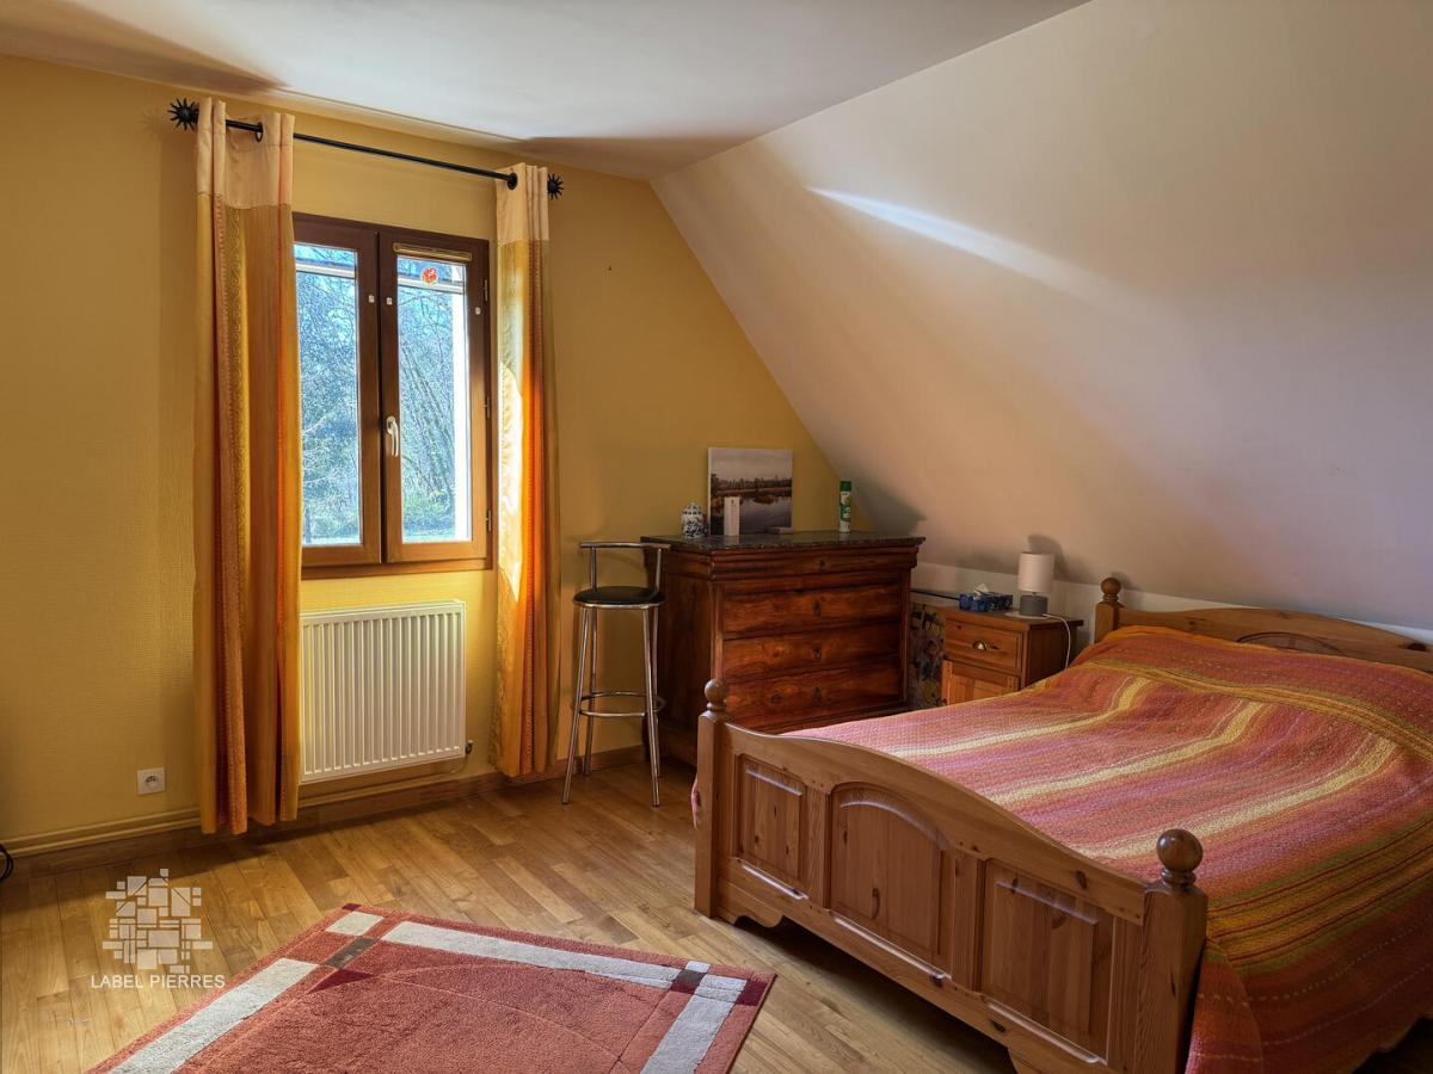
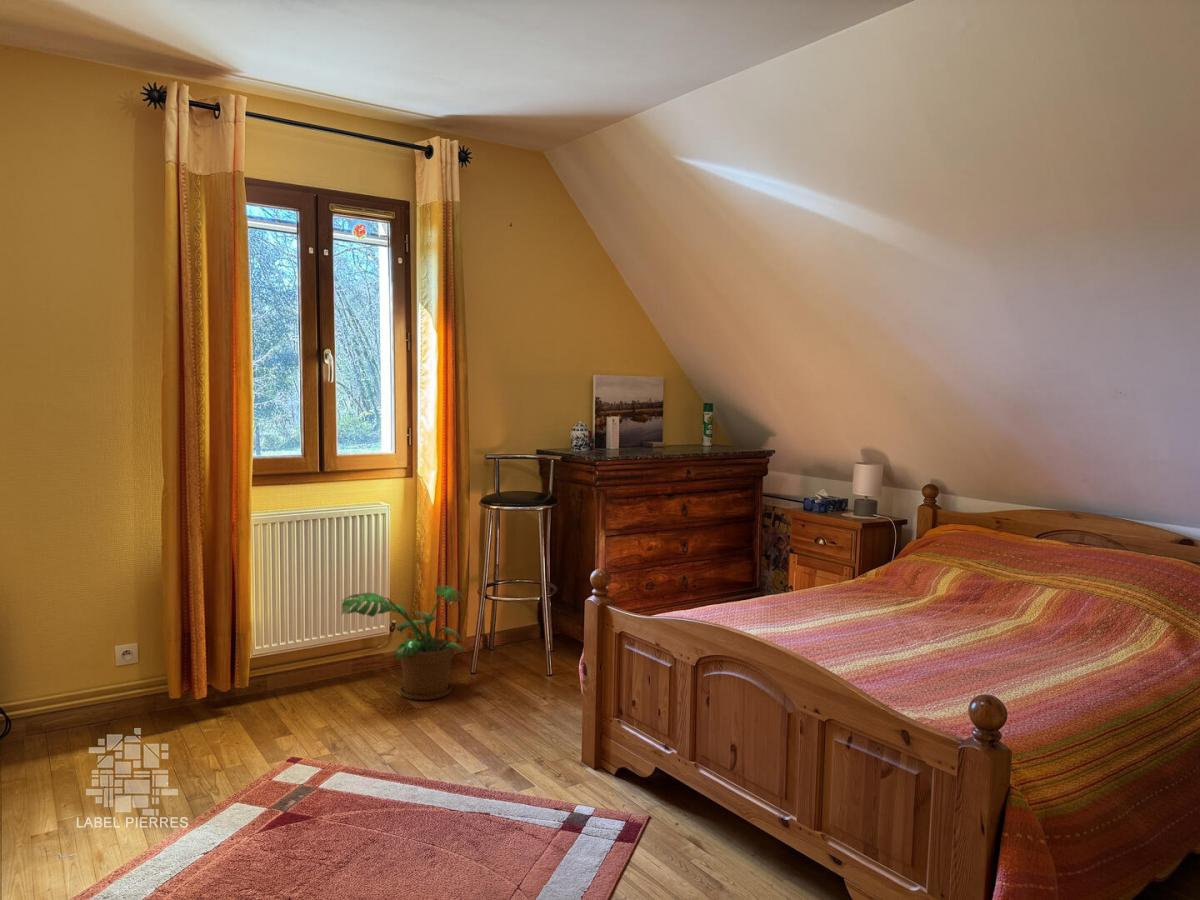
+ potted plant [340,584,465,701]
